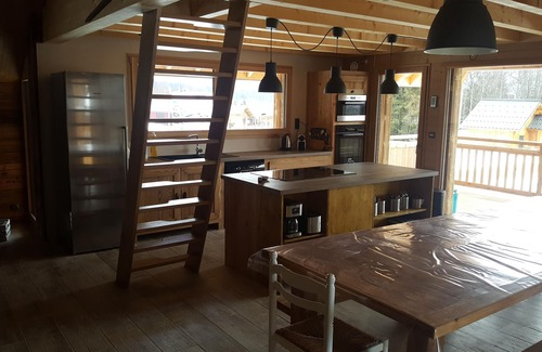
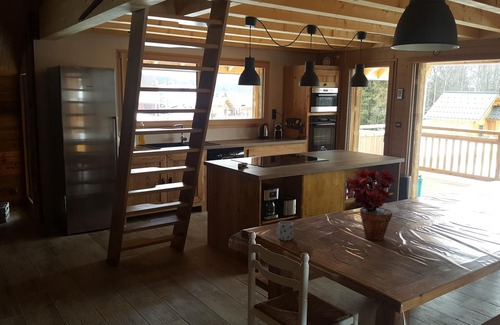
+ potted plant [344,168,401,242]
+ mug [275,220,294,241]
